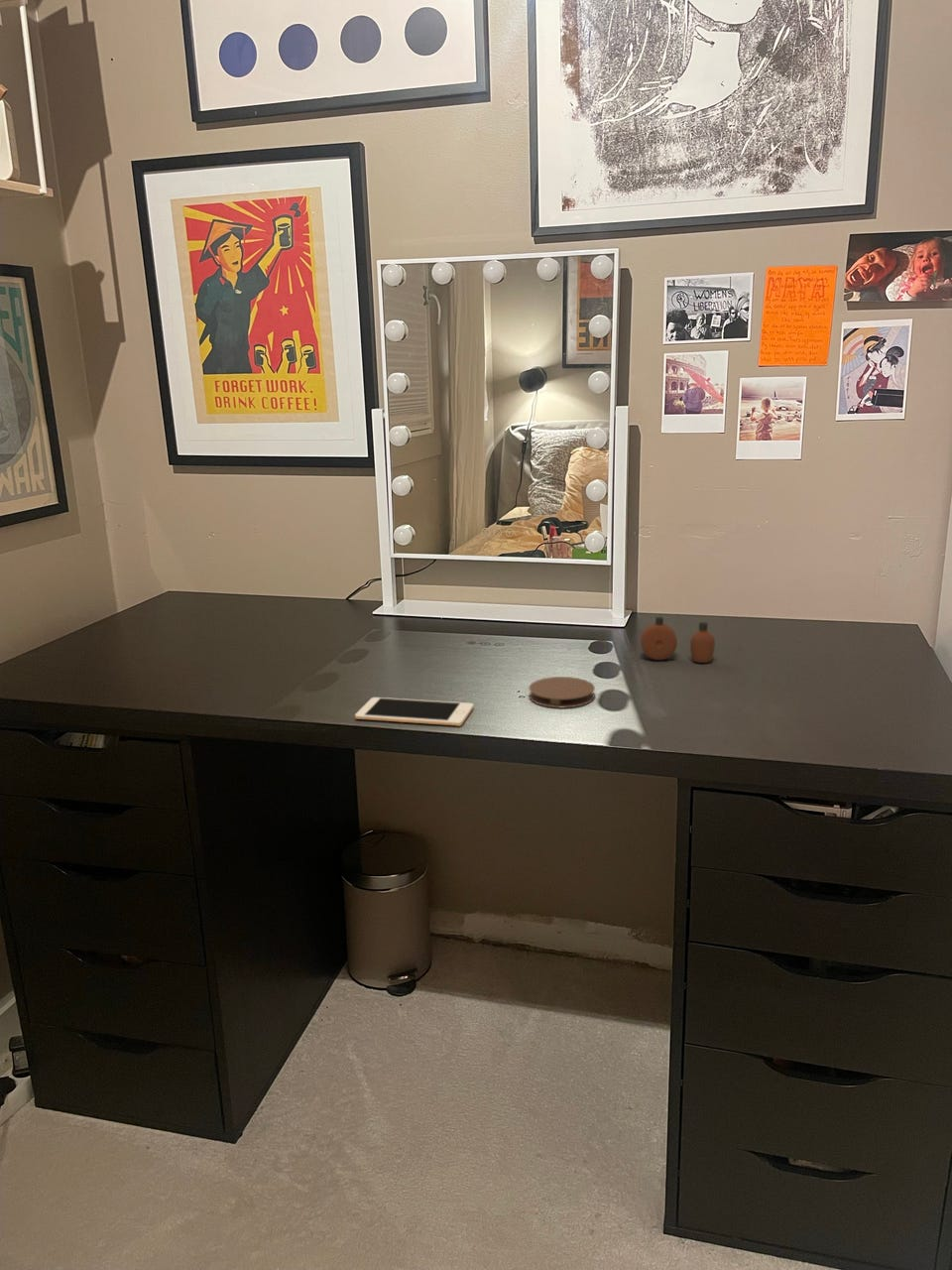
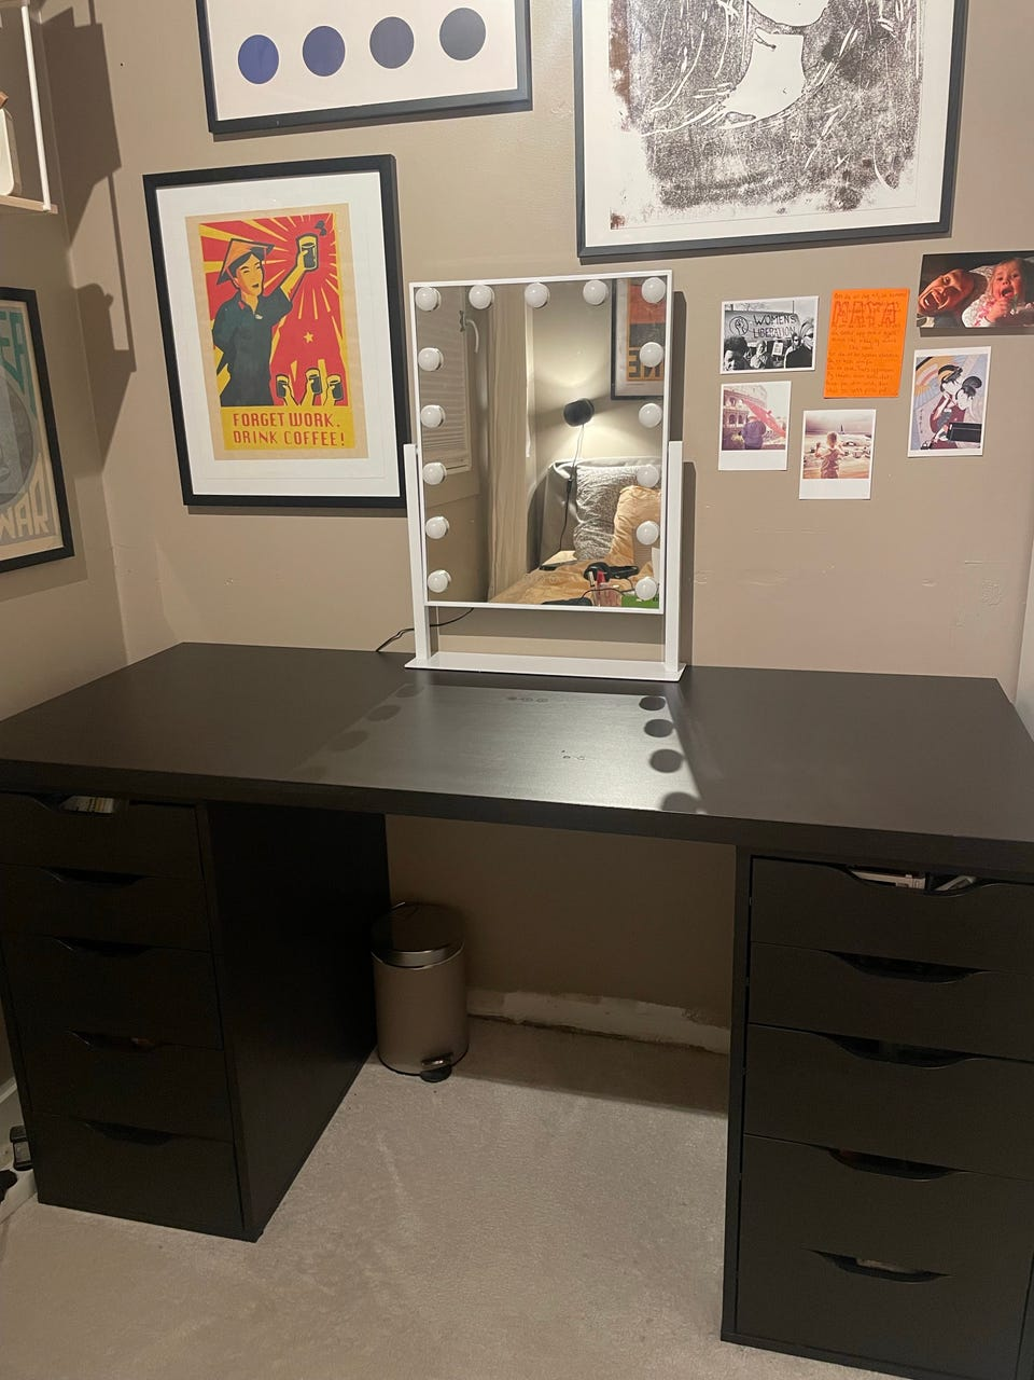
- perfume bottle [640,616,716,664]
- coaster [528,676,596,708]
- cell phone [354,697,475,727]
